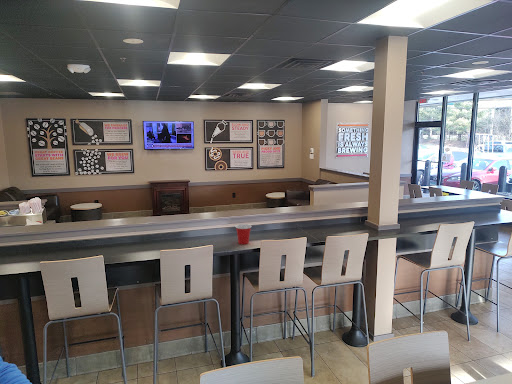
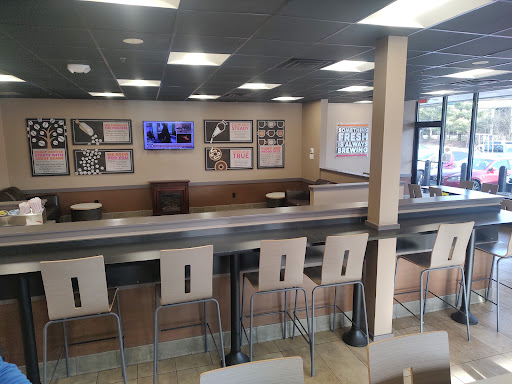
- cup [234,223,253,245]
